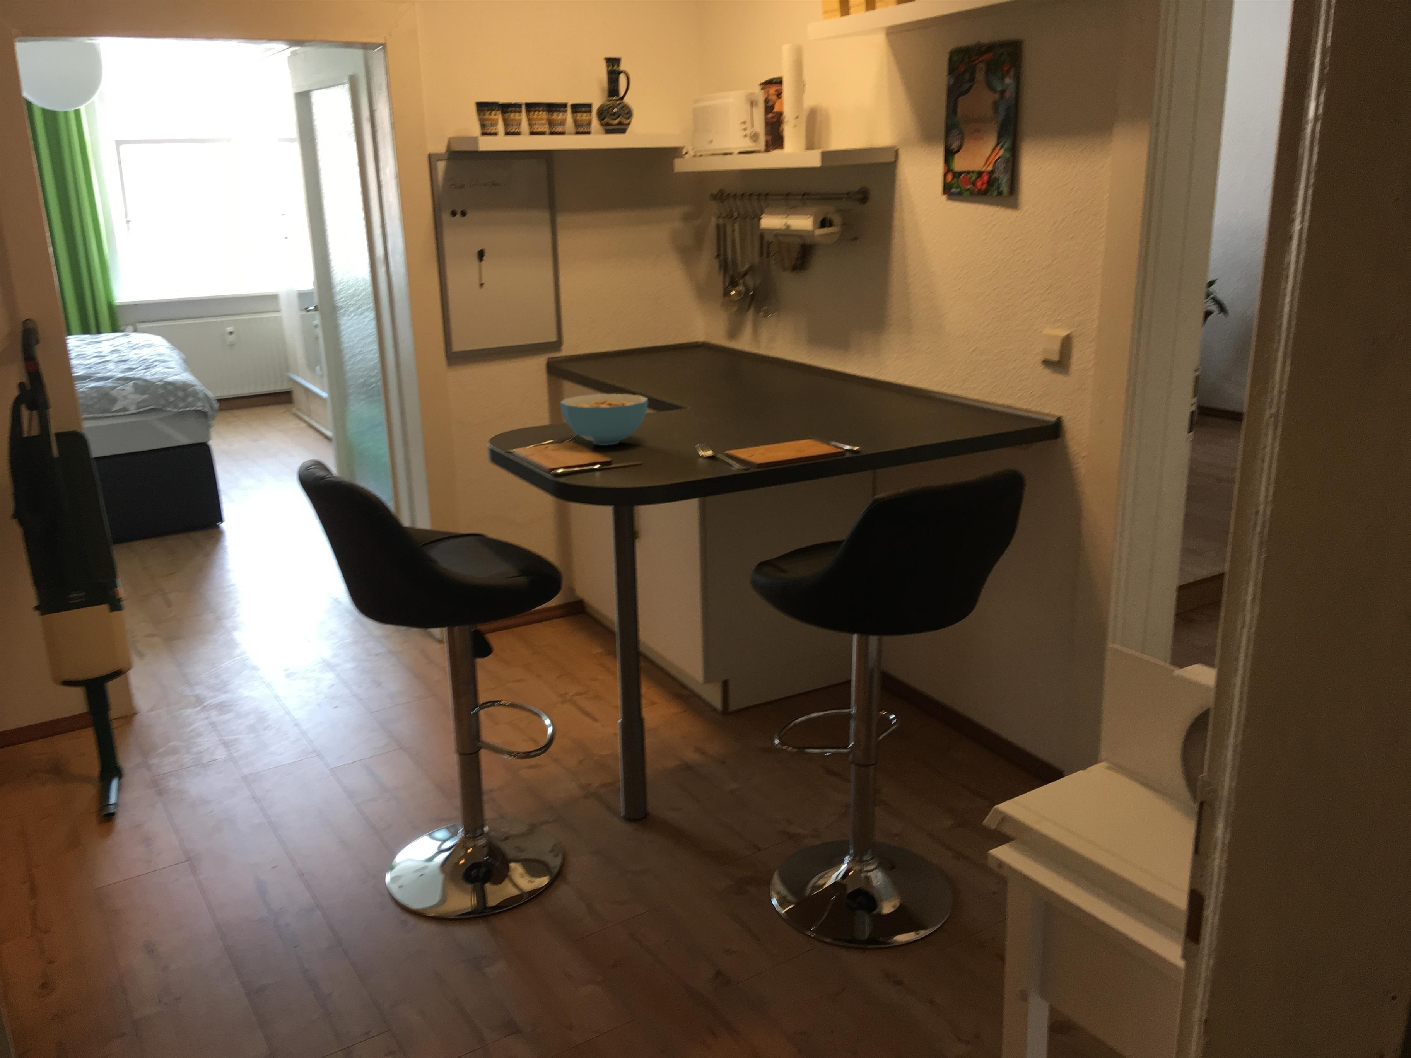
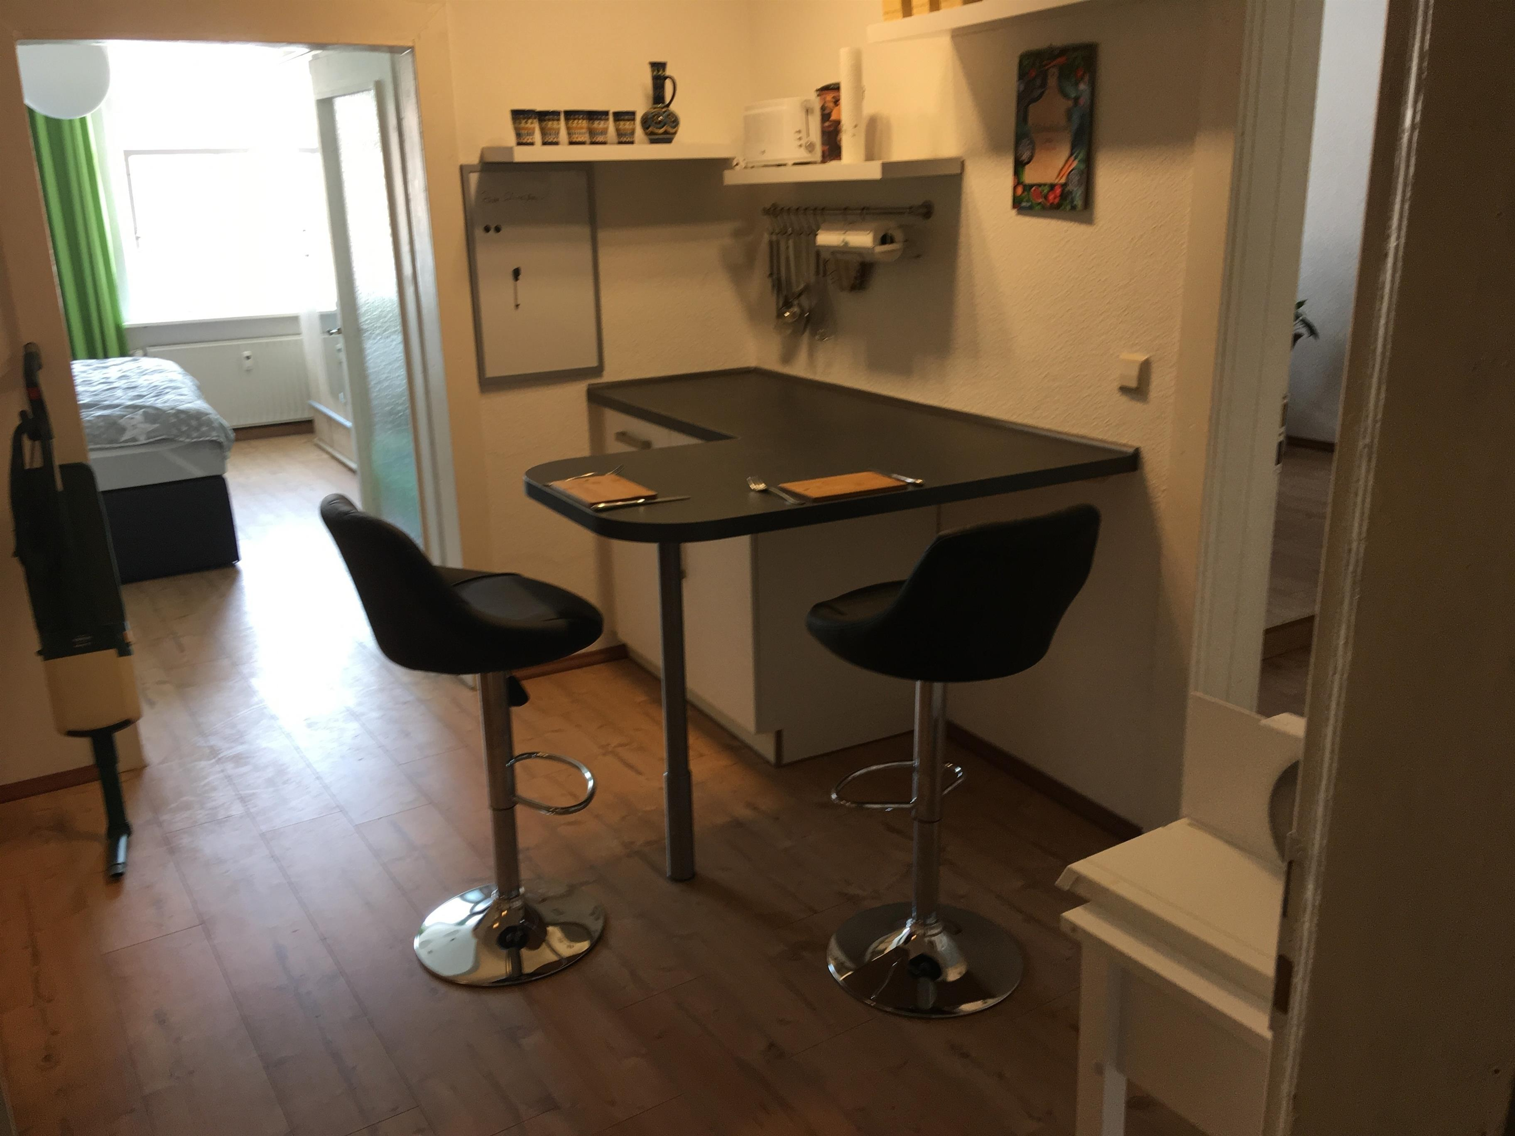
- cereal bowl [560,393,649,446]
